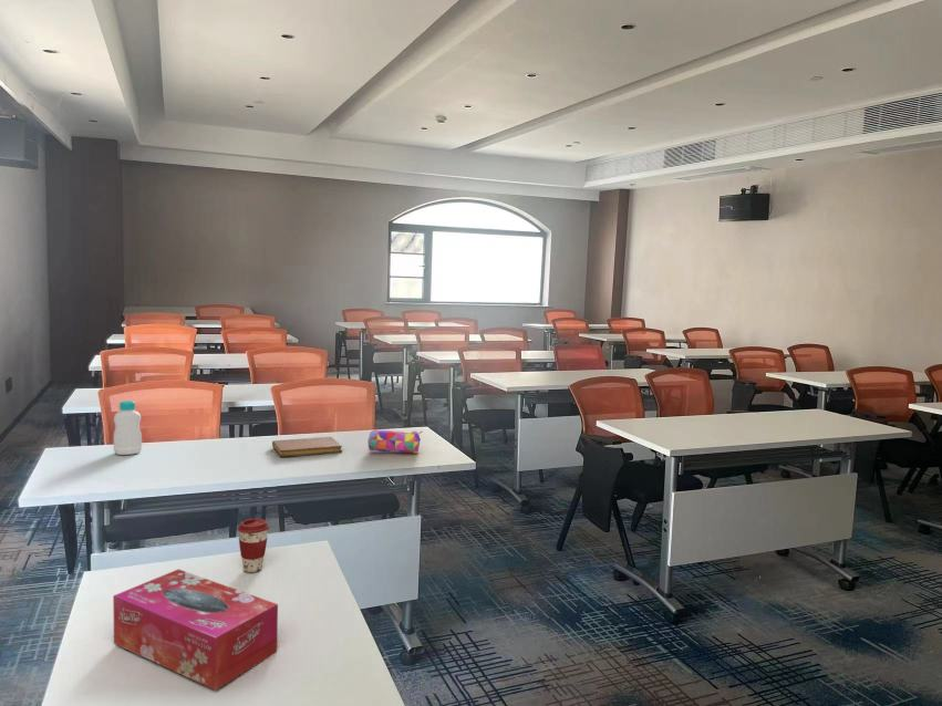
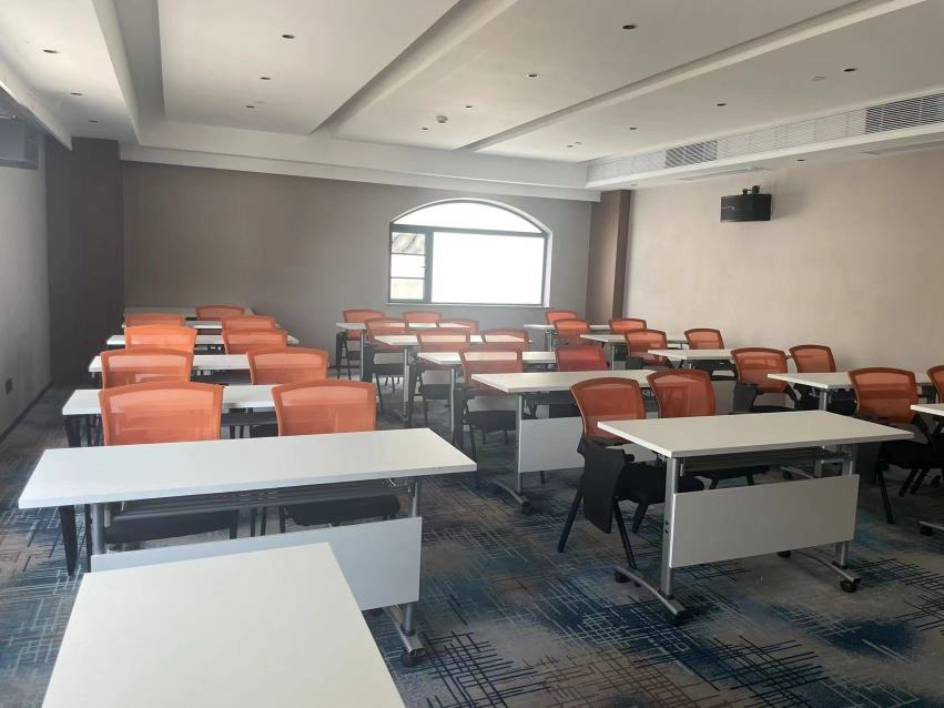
- coffee cup [237,518,270,573]
- bottle [113,399,143,456]
- notebook [271,436,343,458]
- pencil case [366,428,423,455]
- tissue box [112,568,279,692]
